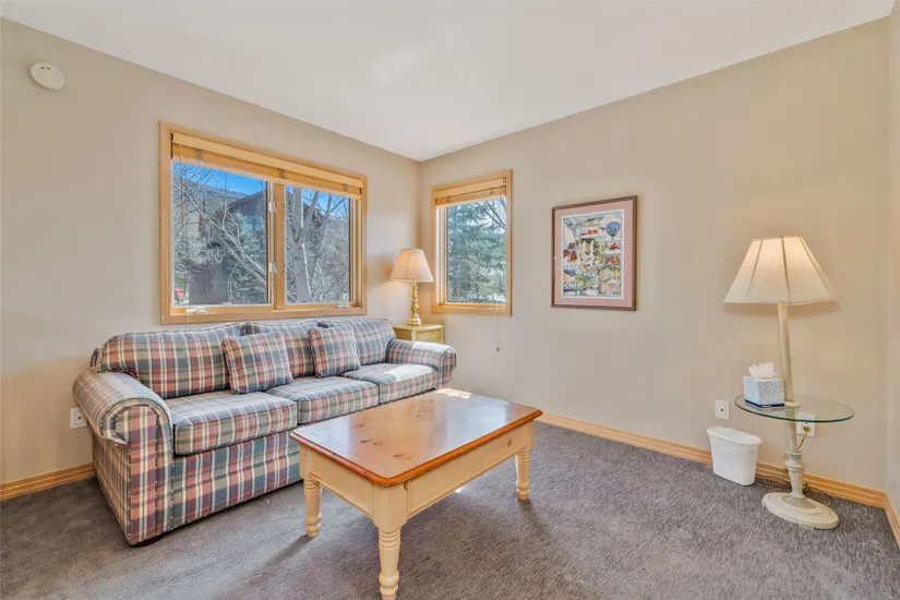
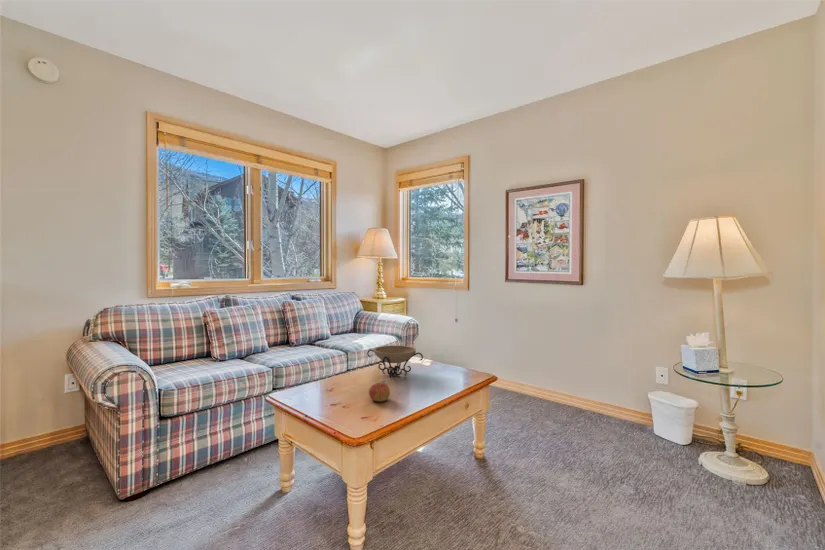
+ apple [368,382,391,403]
+ decorative bowl [366,344,424,379]
